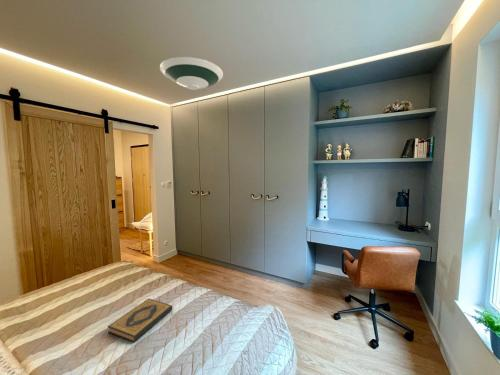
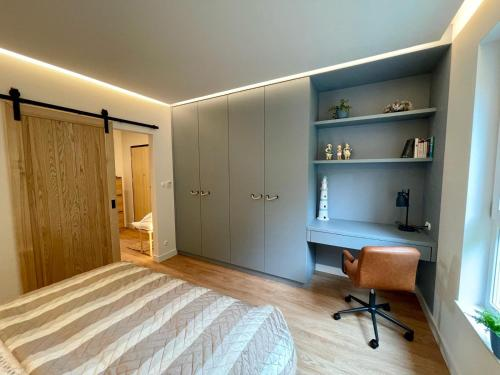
- hardback book [107,298,173,343]
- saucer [159,55,224,91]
